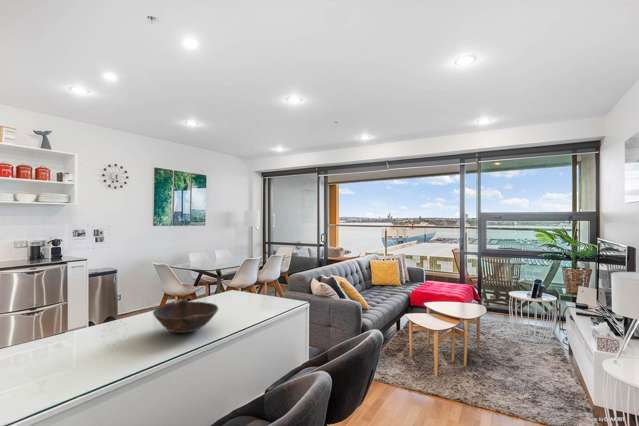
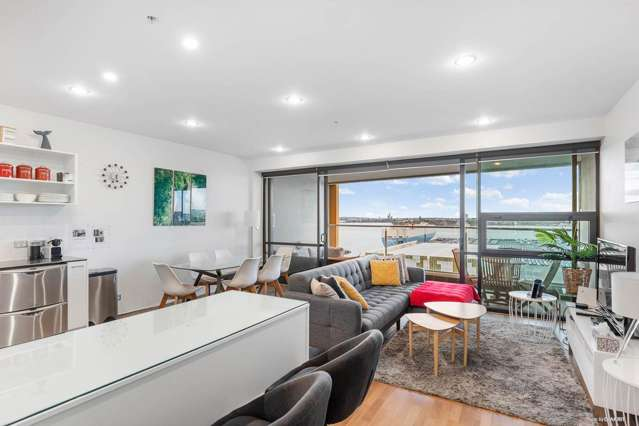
- bowl [152,299,219,334]
